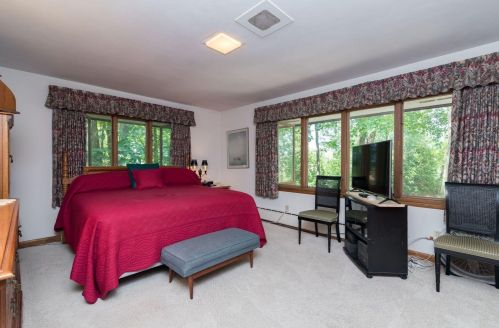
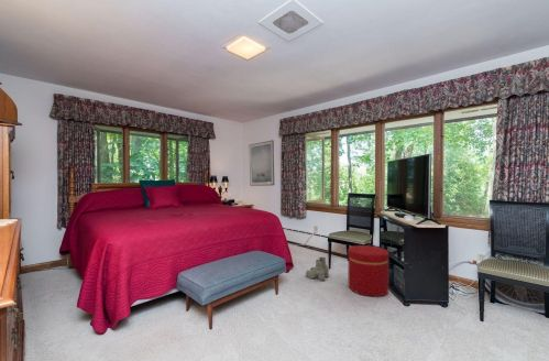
+ boots [305,256,330,282]
+ ottoman [347,244,391,297]
